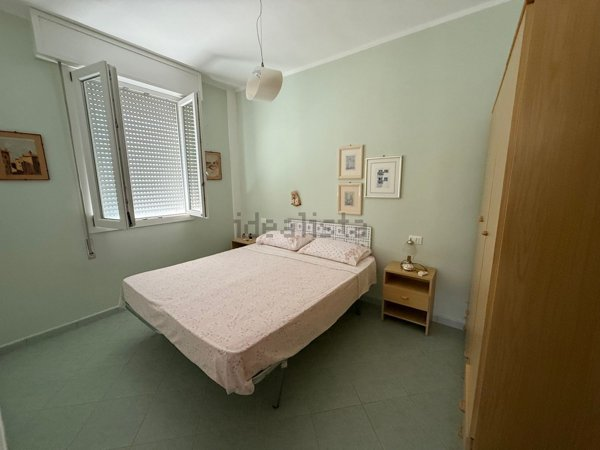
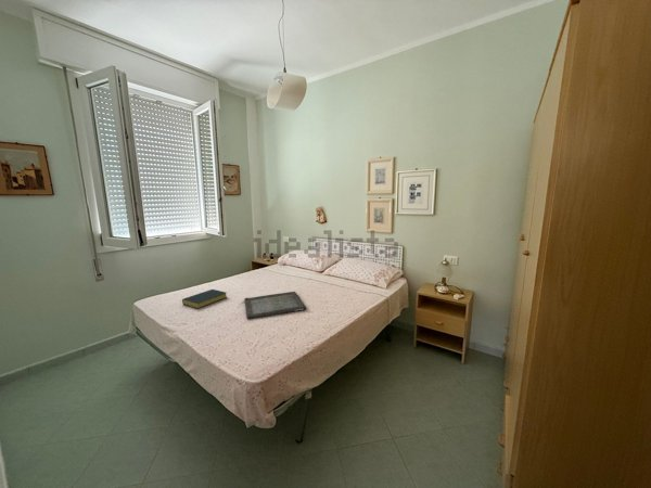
+ serving tray [243,291,307,319]
+ hardback book [181,288,228,310]
